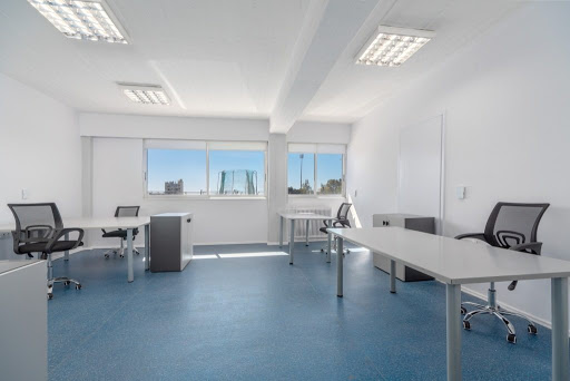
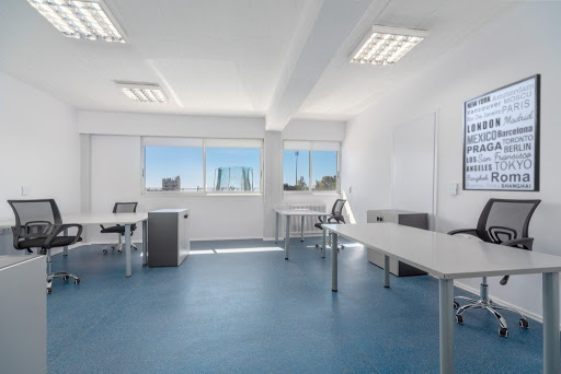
+ wall art [461,72,542,192]
